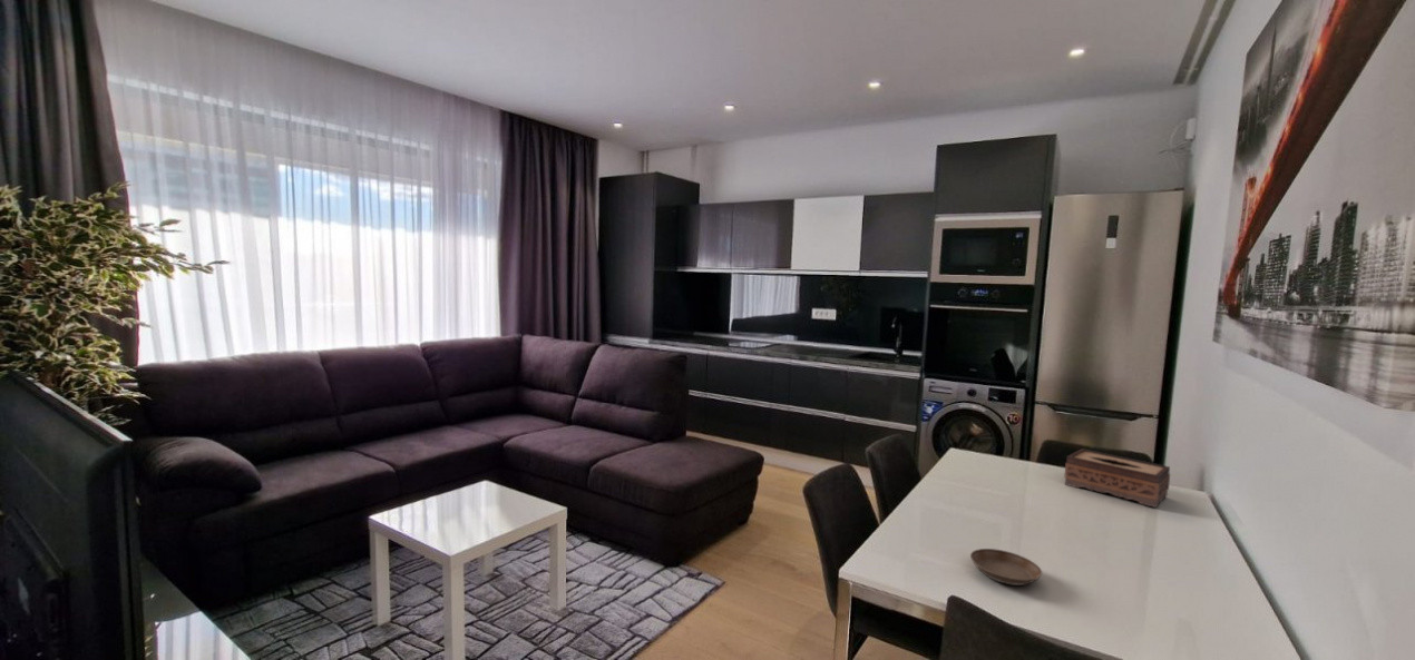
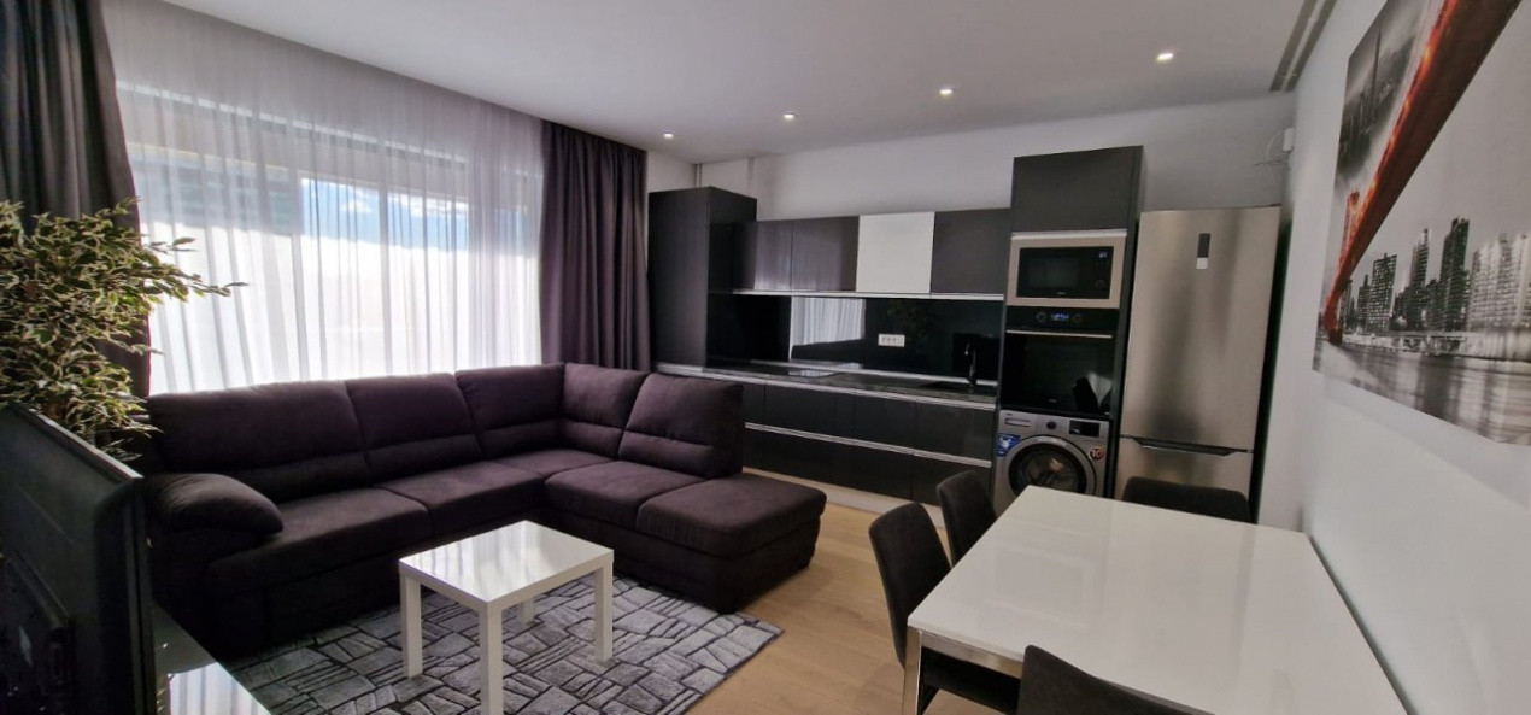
- saucer [969,548,1043,587]
- tissue box [1063,447,1171,509]
